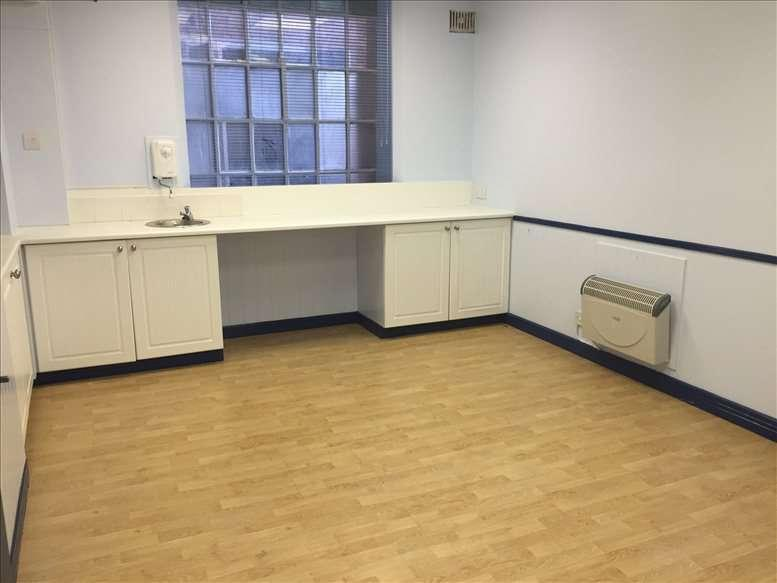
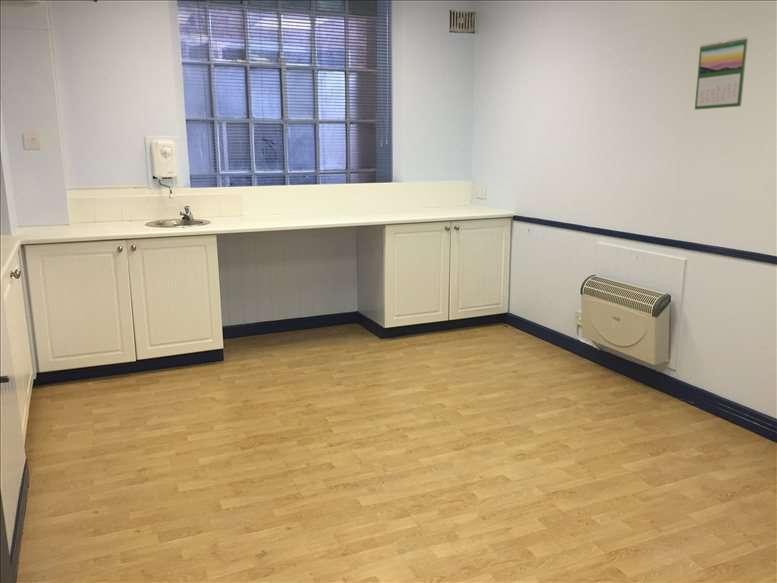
+ calendar [694,36,749,111]
